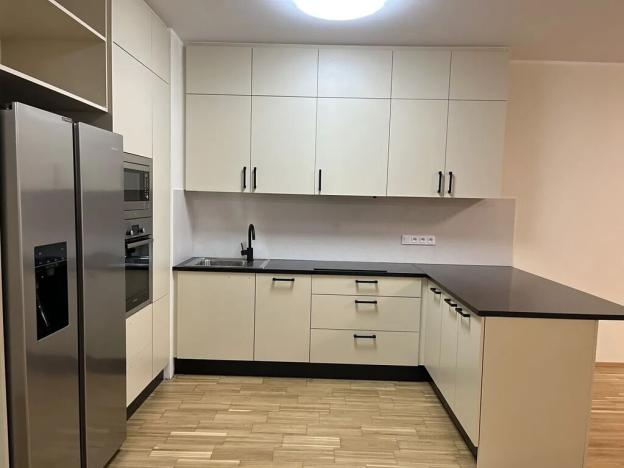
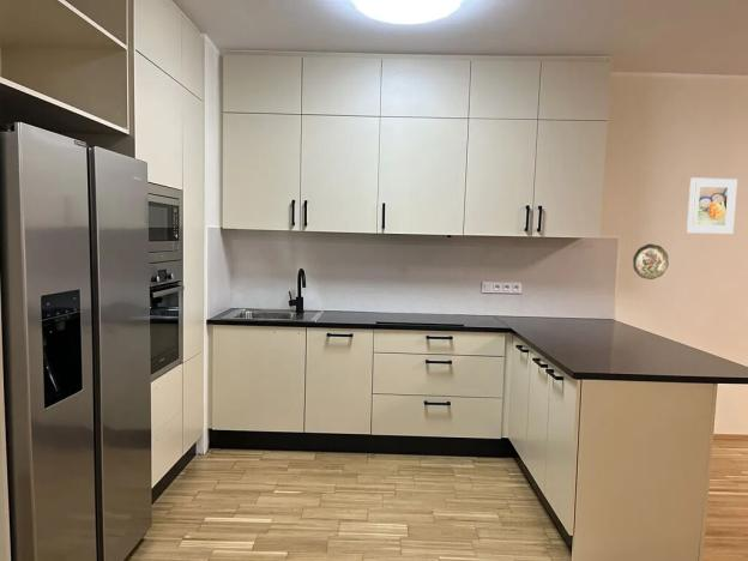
+ decorative plate [632,243,670,280]
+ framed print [686,177,738,235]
